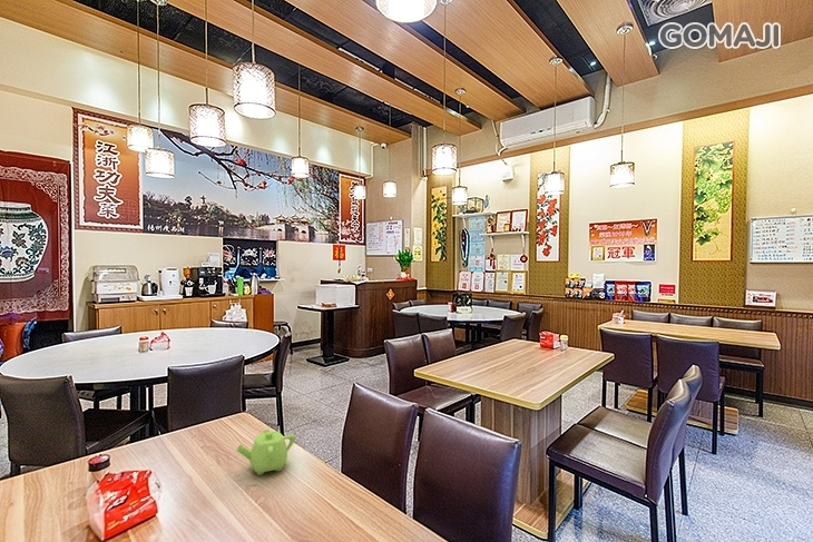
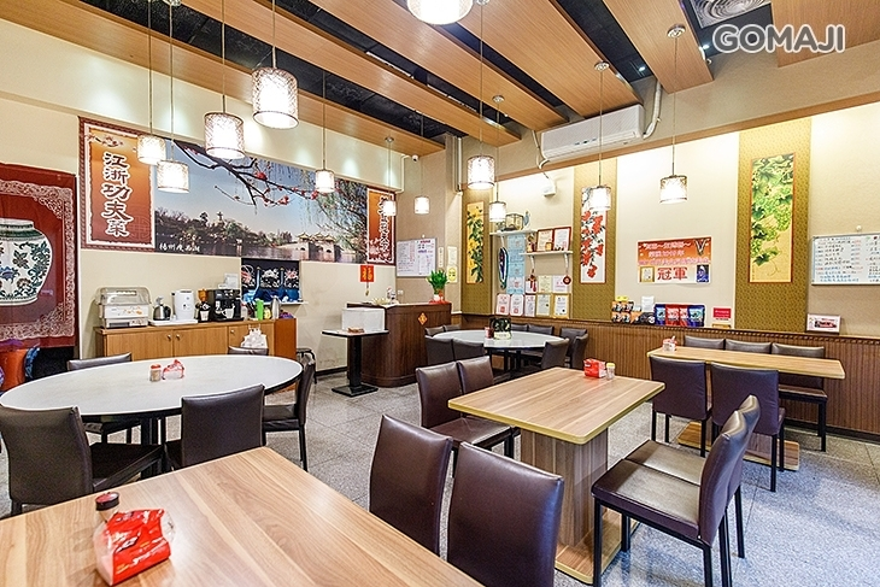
- teapot [235,428,296,476]
